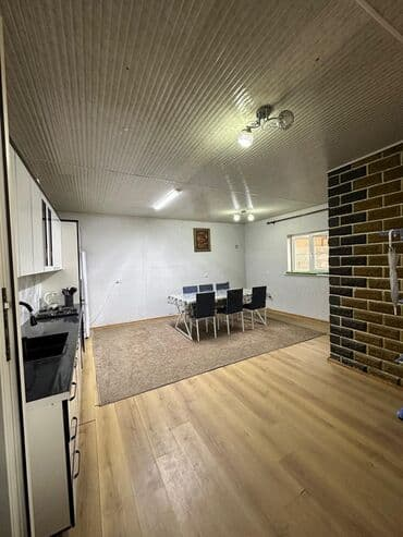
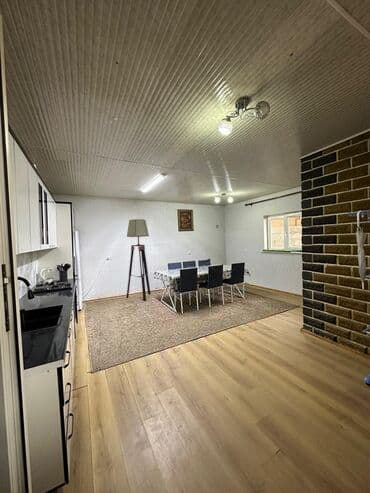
+ floor lamp [125,218,152,302]
